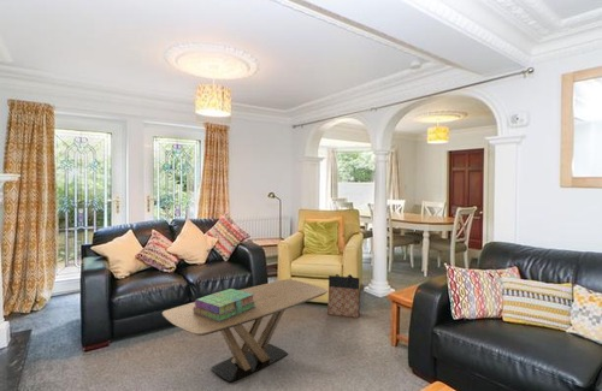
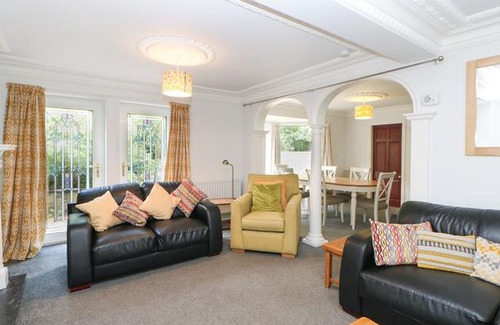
- stack of books [193,288,256,321]
- coffee table [161,278,329,383]
- bag [326,273,360,319]
